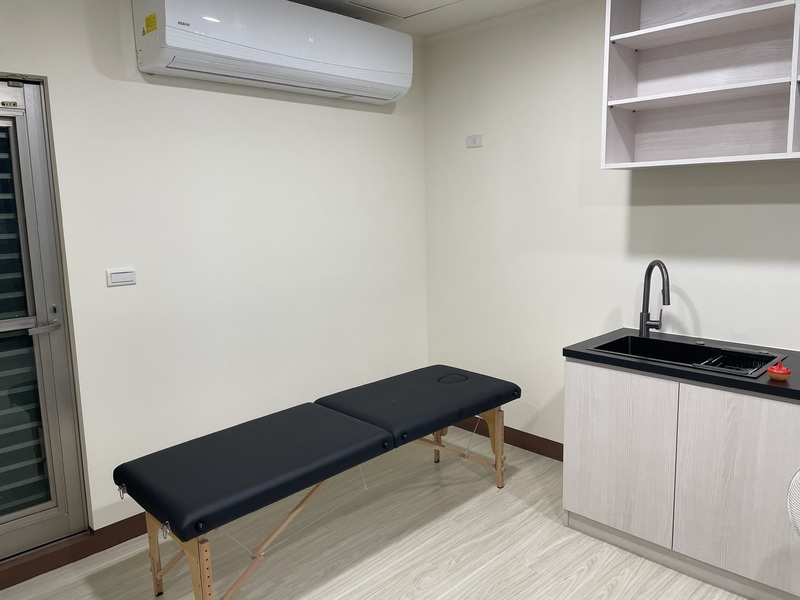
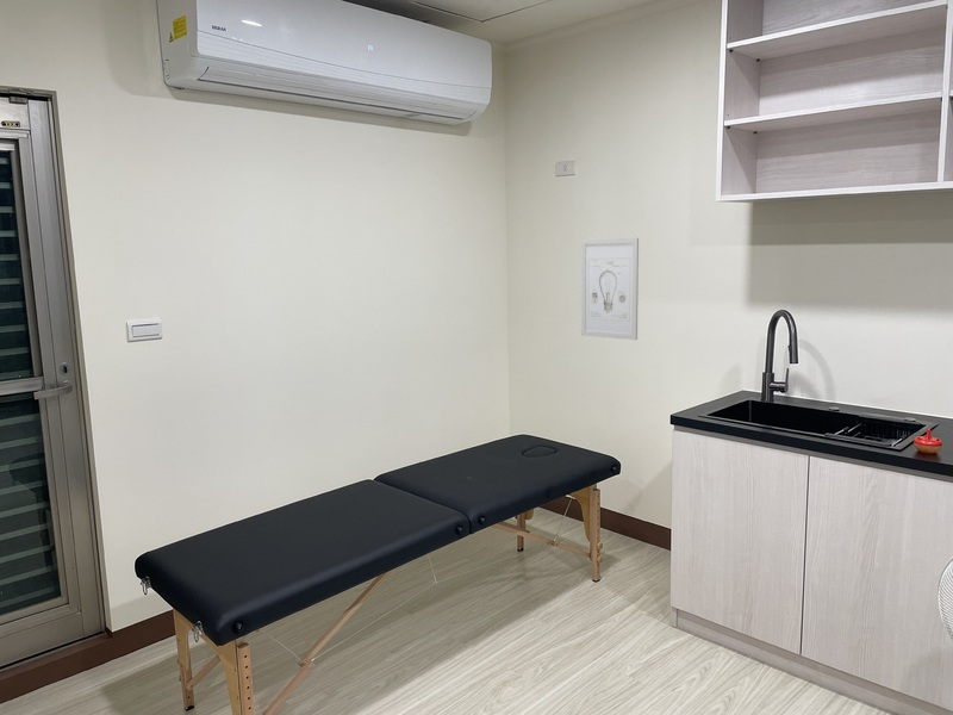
+ wall art [580,237,640,341]
